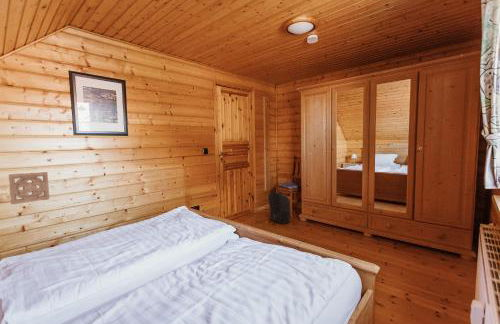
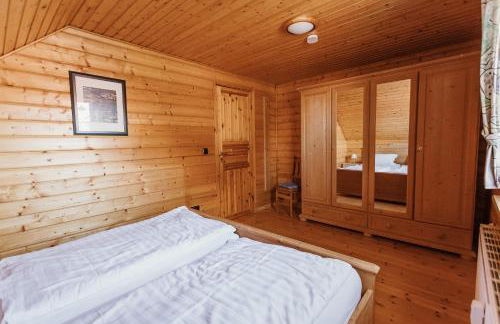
- backpack [267,190,291,226]
- wall ornament [8,171,50,205]
